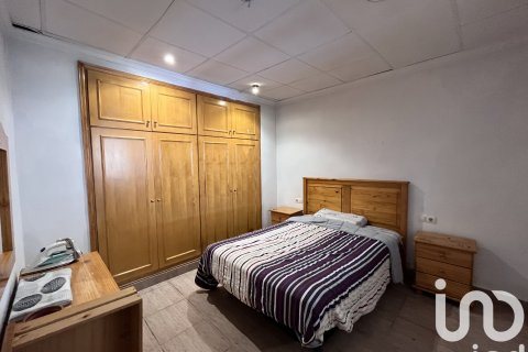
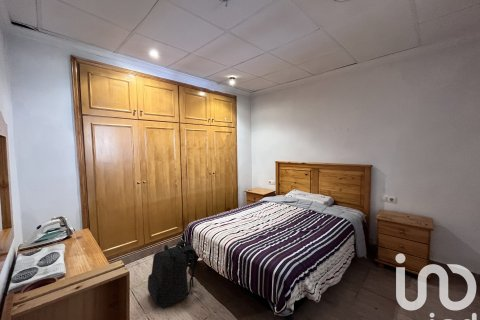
+ backpack [147,240,197,310]
